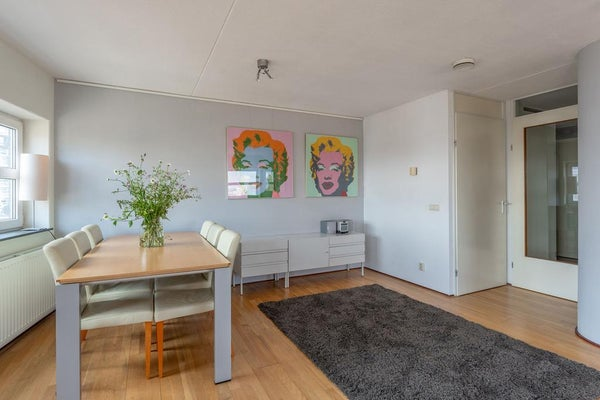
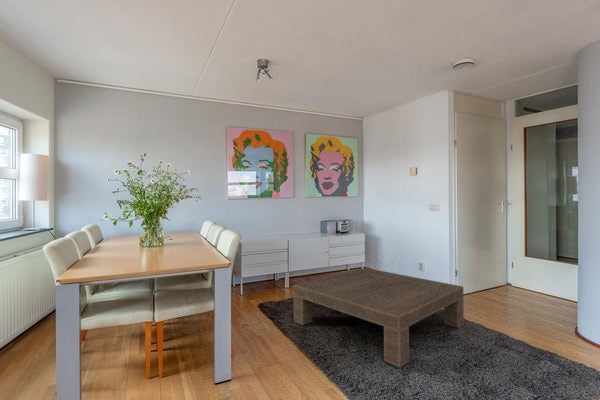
+ coffee table [293,267,465,369]
